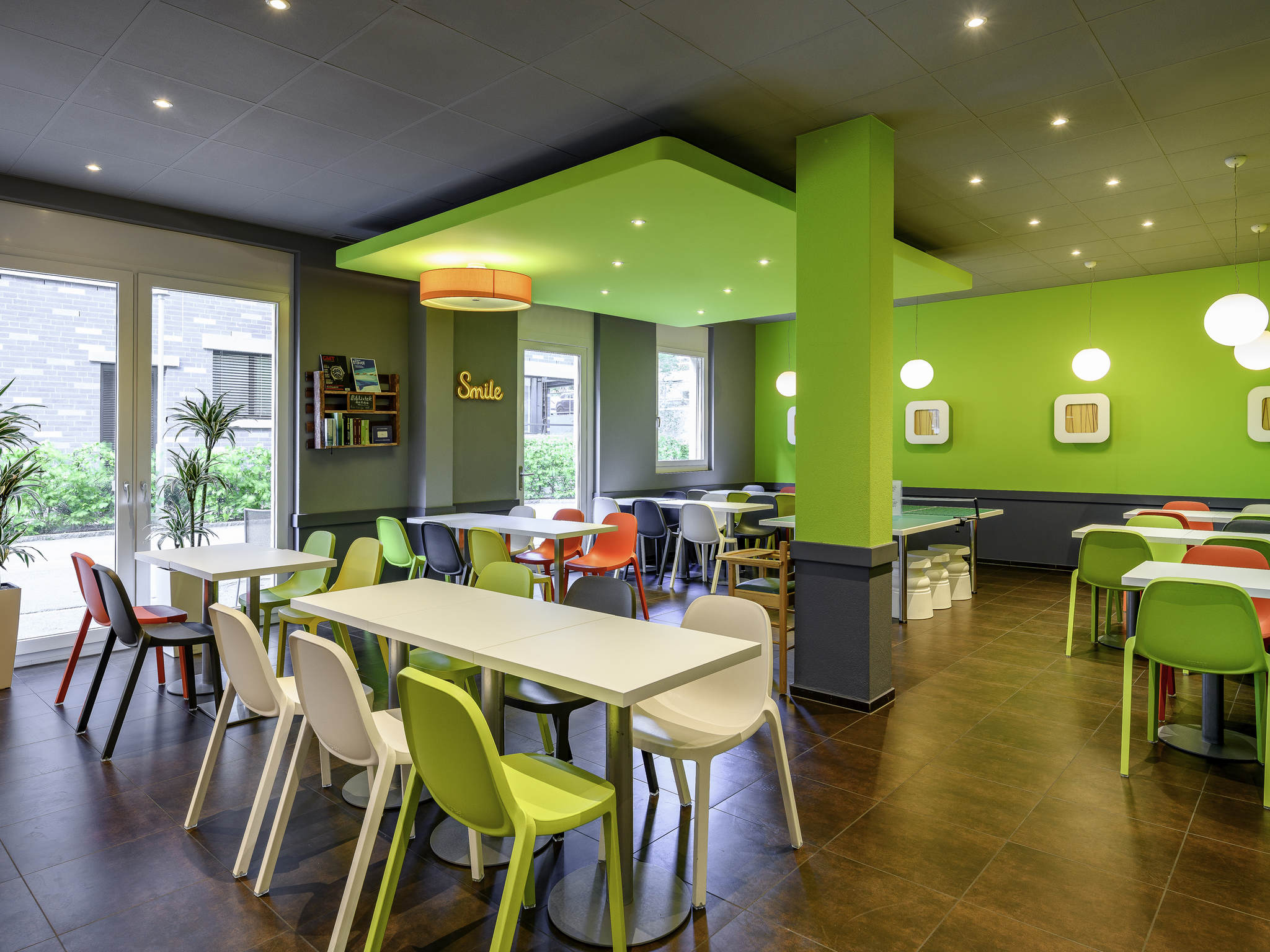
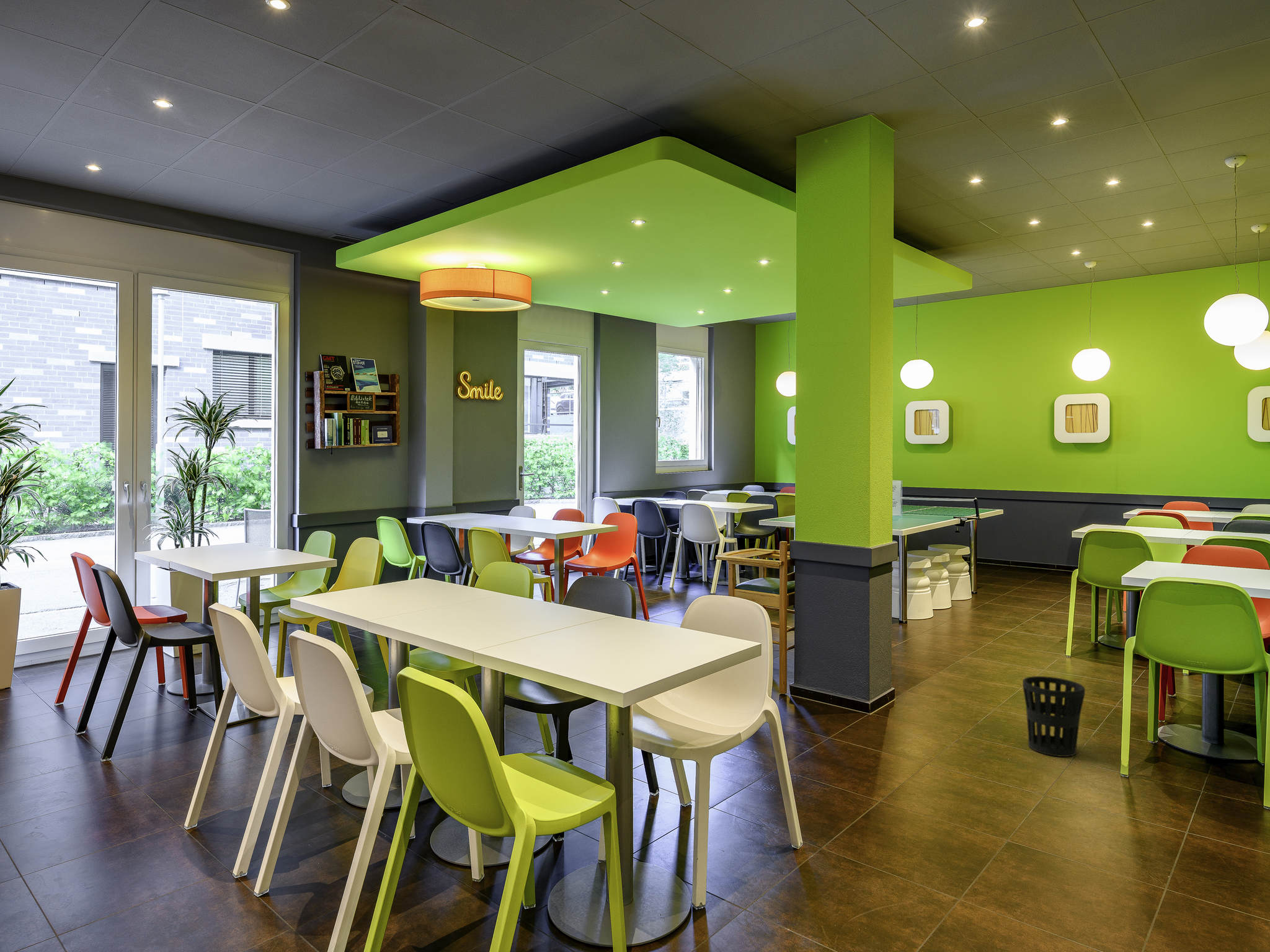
+ wastebasket [1022,676,1086,757]
